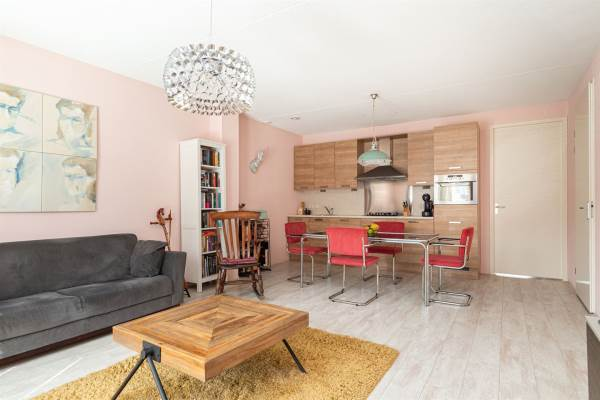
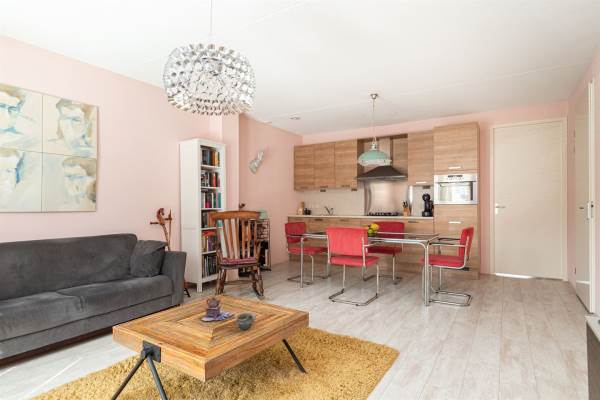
+ cup [235,311,257,331]
+ teapot [200,297,235,322]
